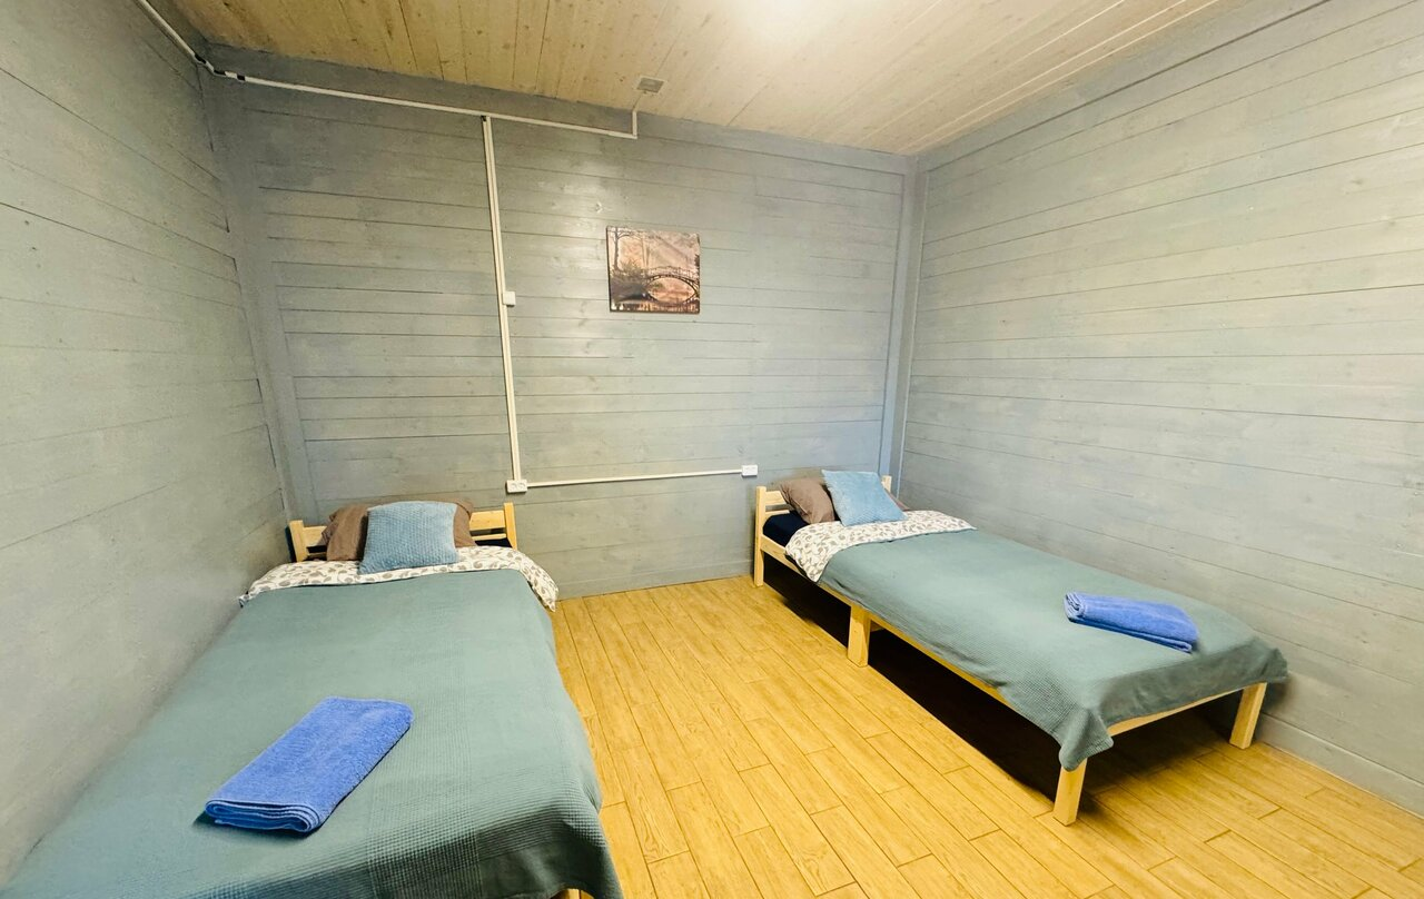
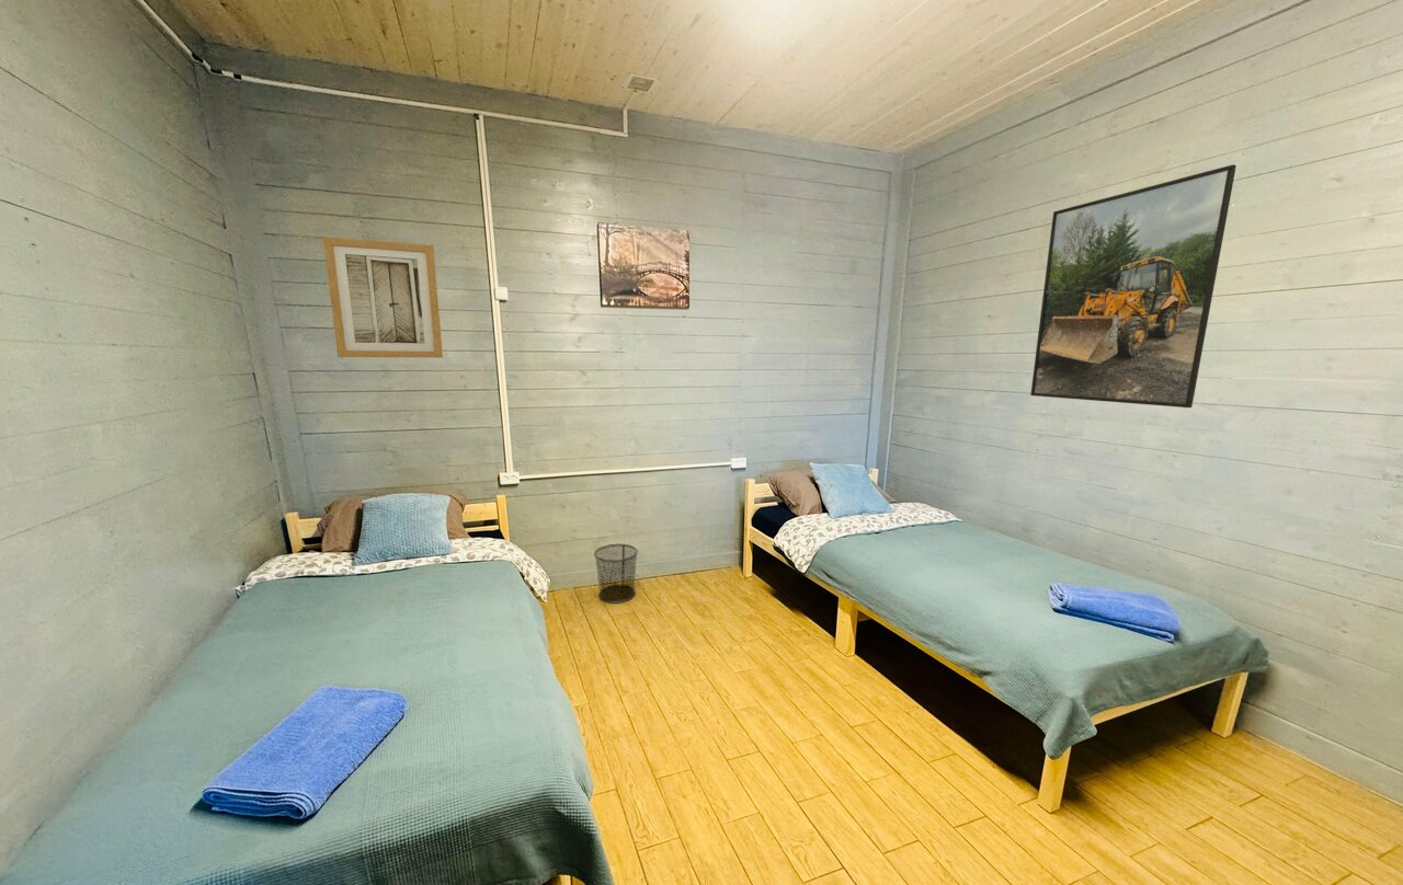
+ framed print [1029,163,1237,409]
+ waste bin [593,543,639,605]
+ wall art [322,237,444,358]
